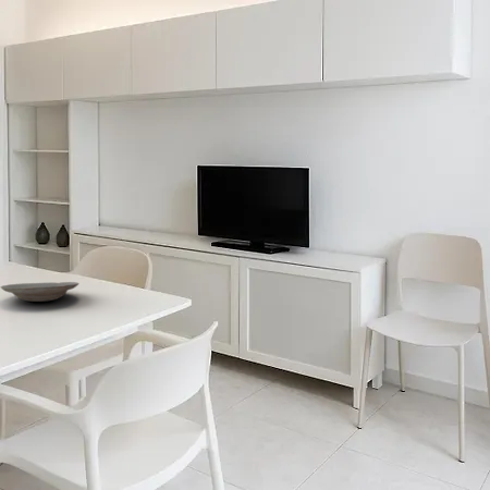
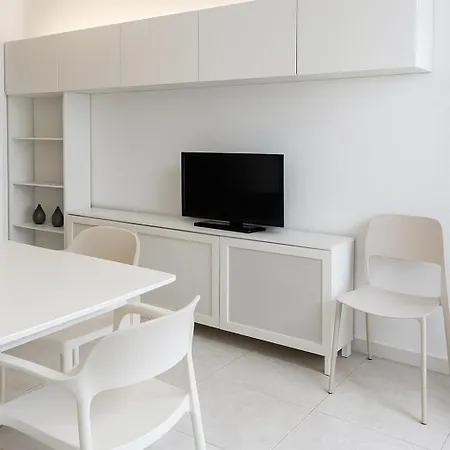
- plate [0,281,81,303]
